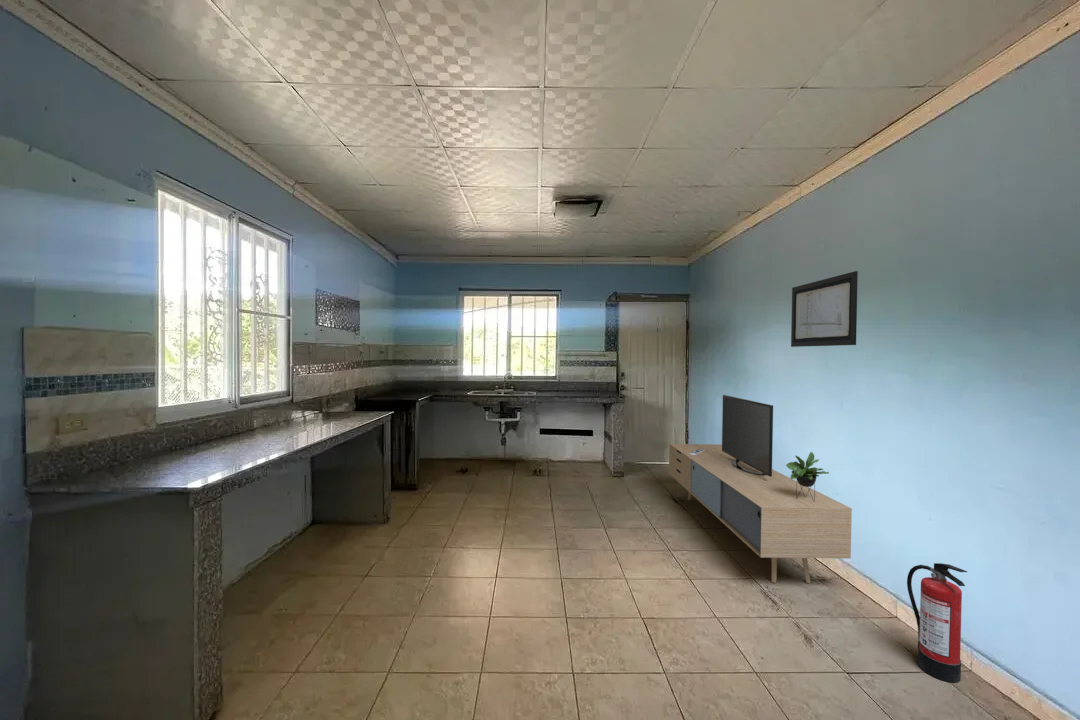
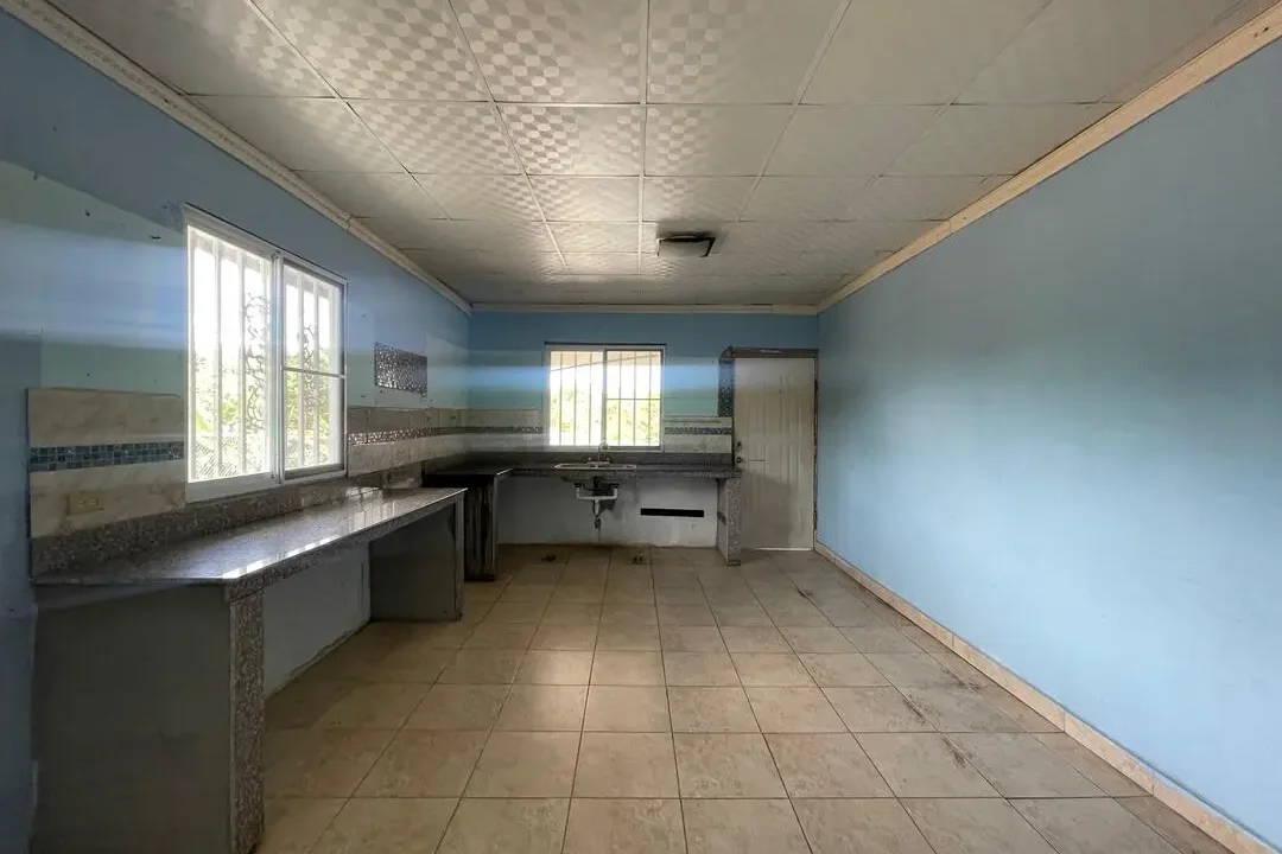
- fire extinguisher [906,562,968,684]
- media console [668,394,853,584]
- wall art [790,270,859,348]
